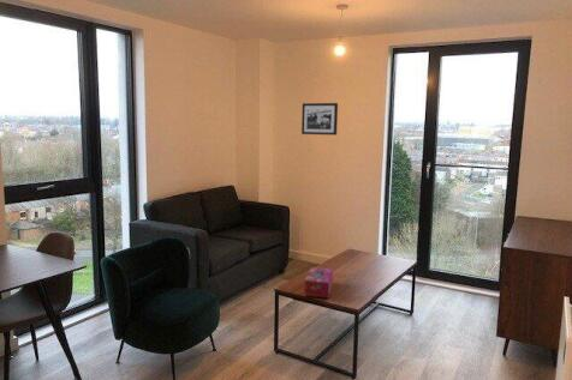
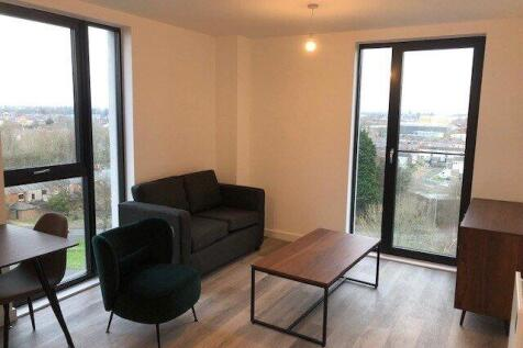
- tissue box [303,266,334,298]
- picture frame [300,102,339,137]
